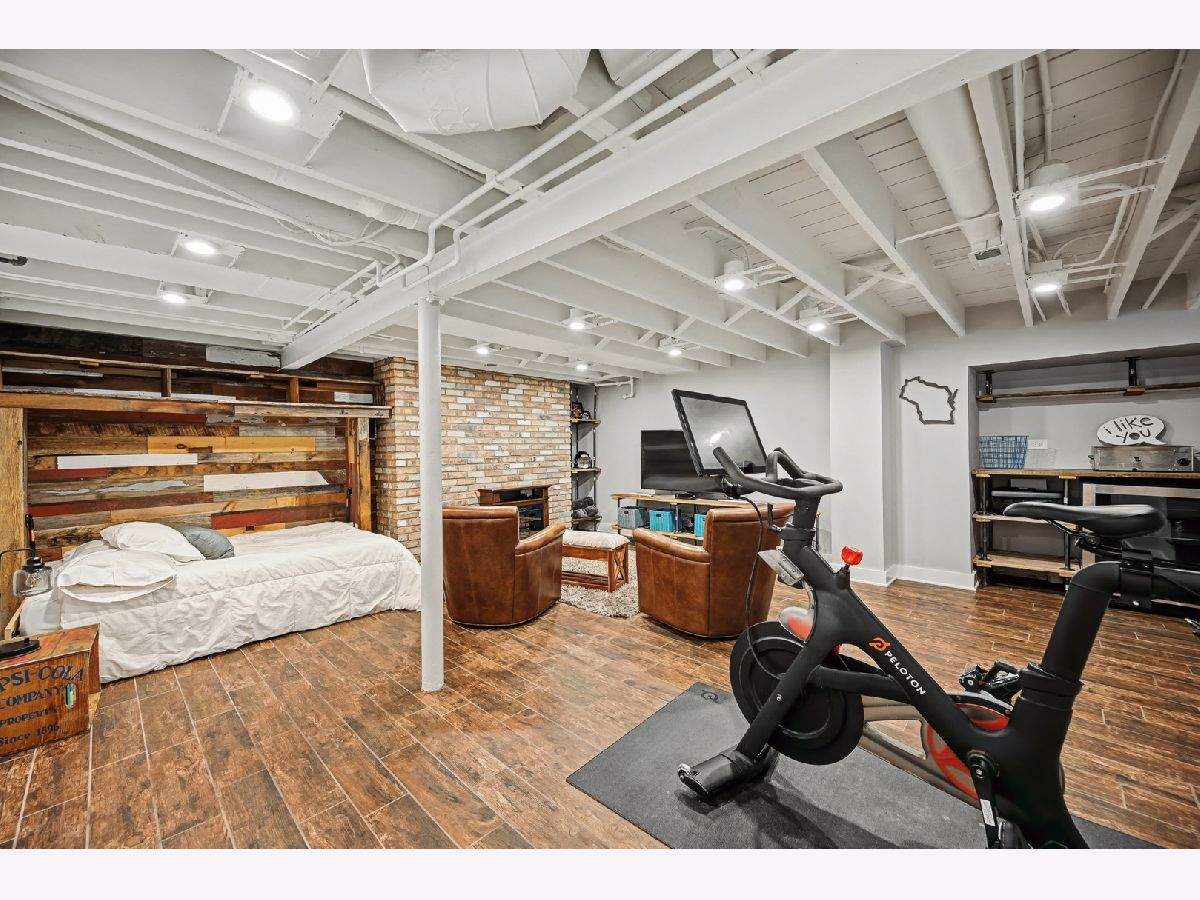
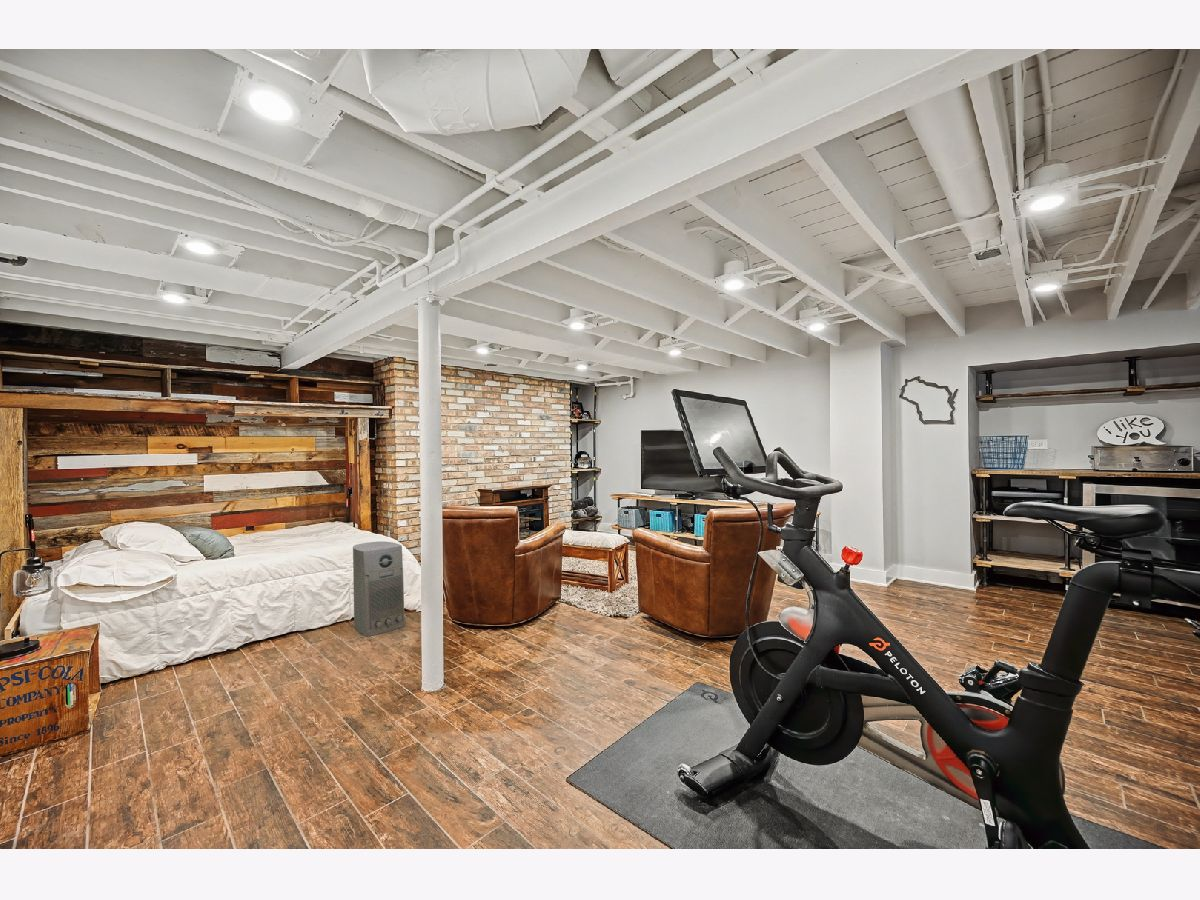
+ air purifier [352,540,406,637]
